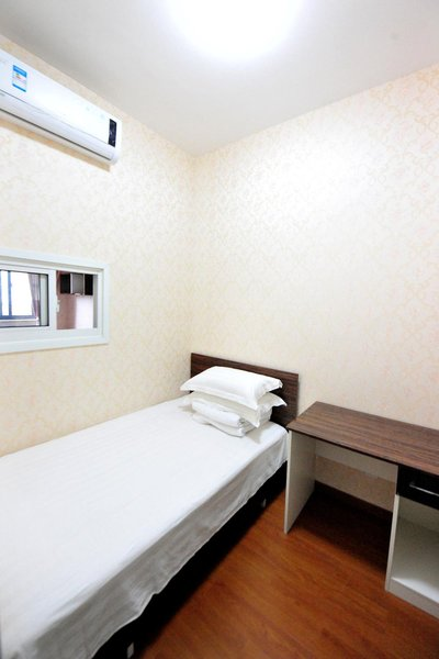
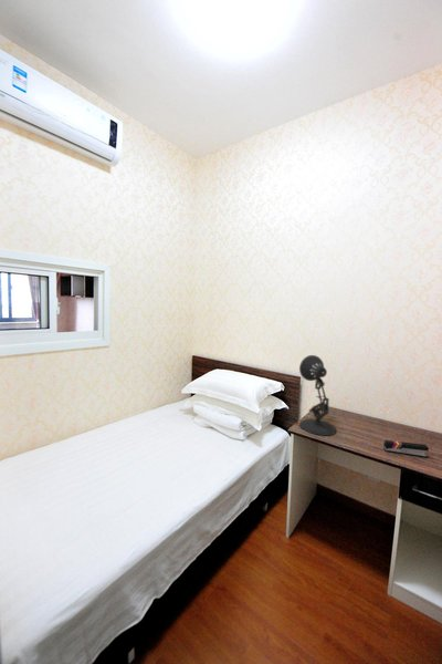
+ stapler [382,439,430,458]
+ desk lamp [298,354,337,436]
